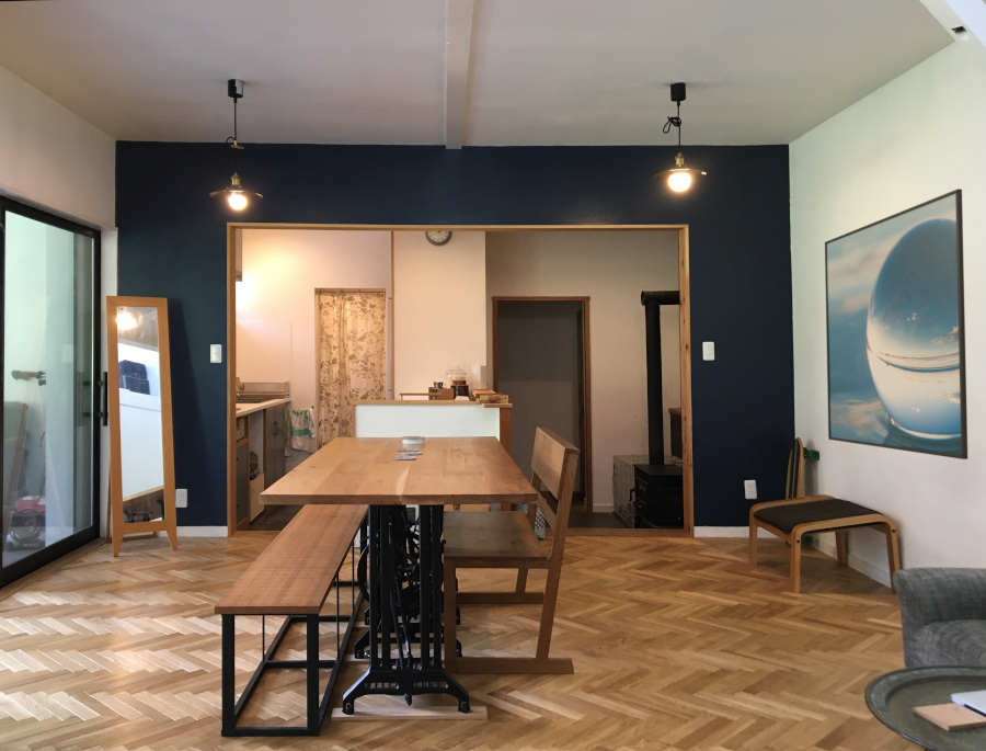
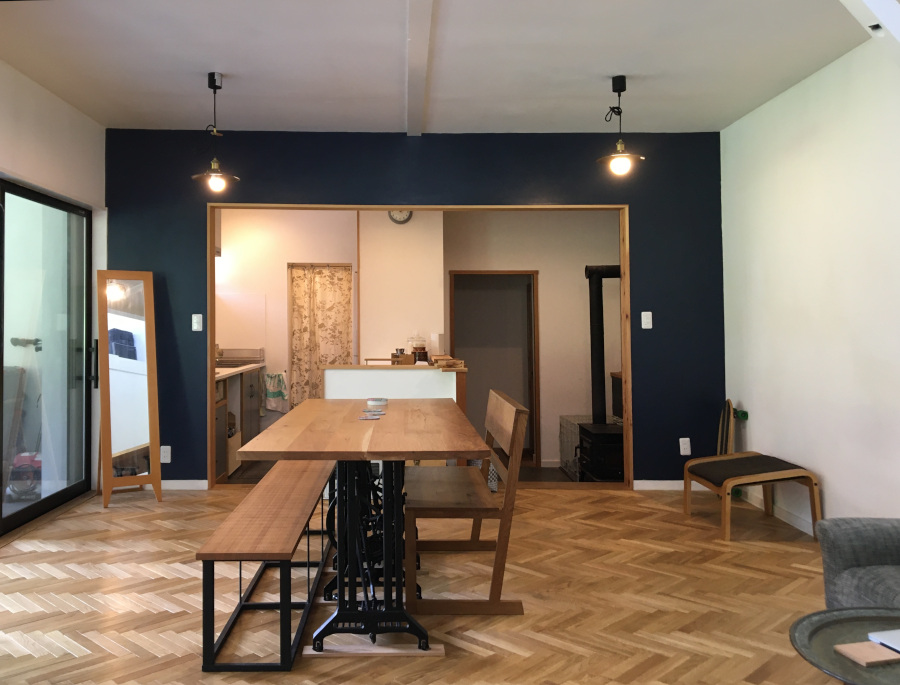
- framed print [824,187,968,460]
